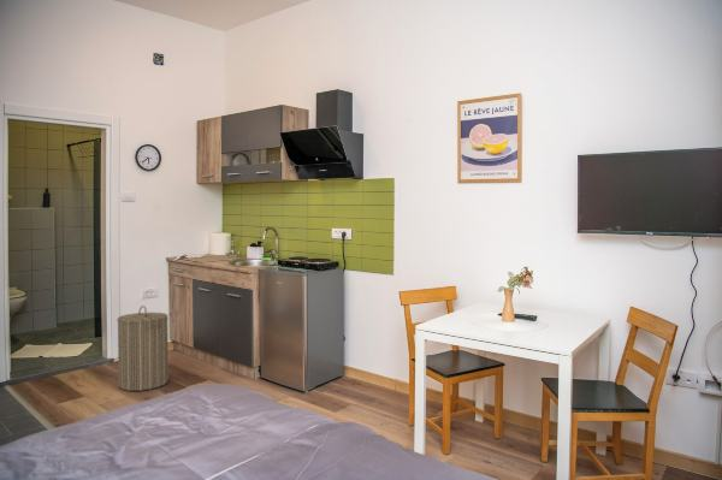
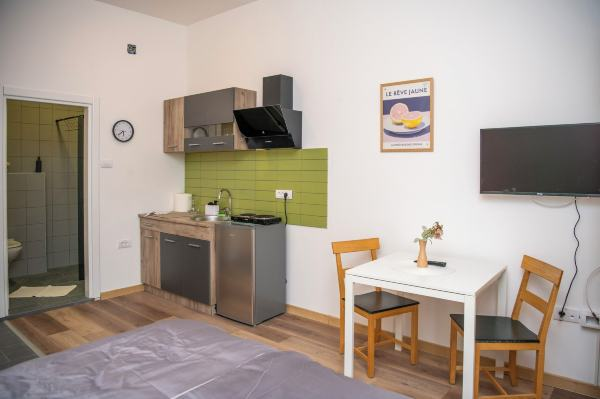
- laundry hamper [116,304,170,392]
